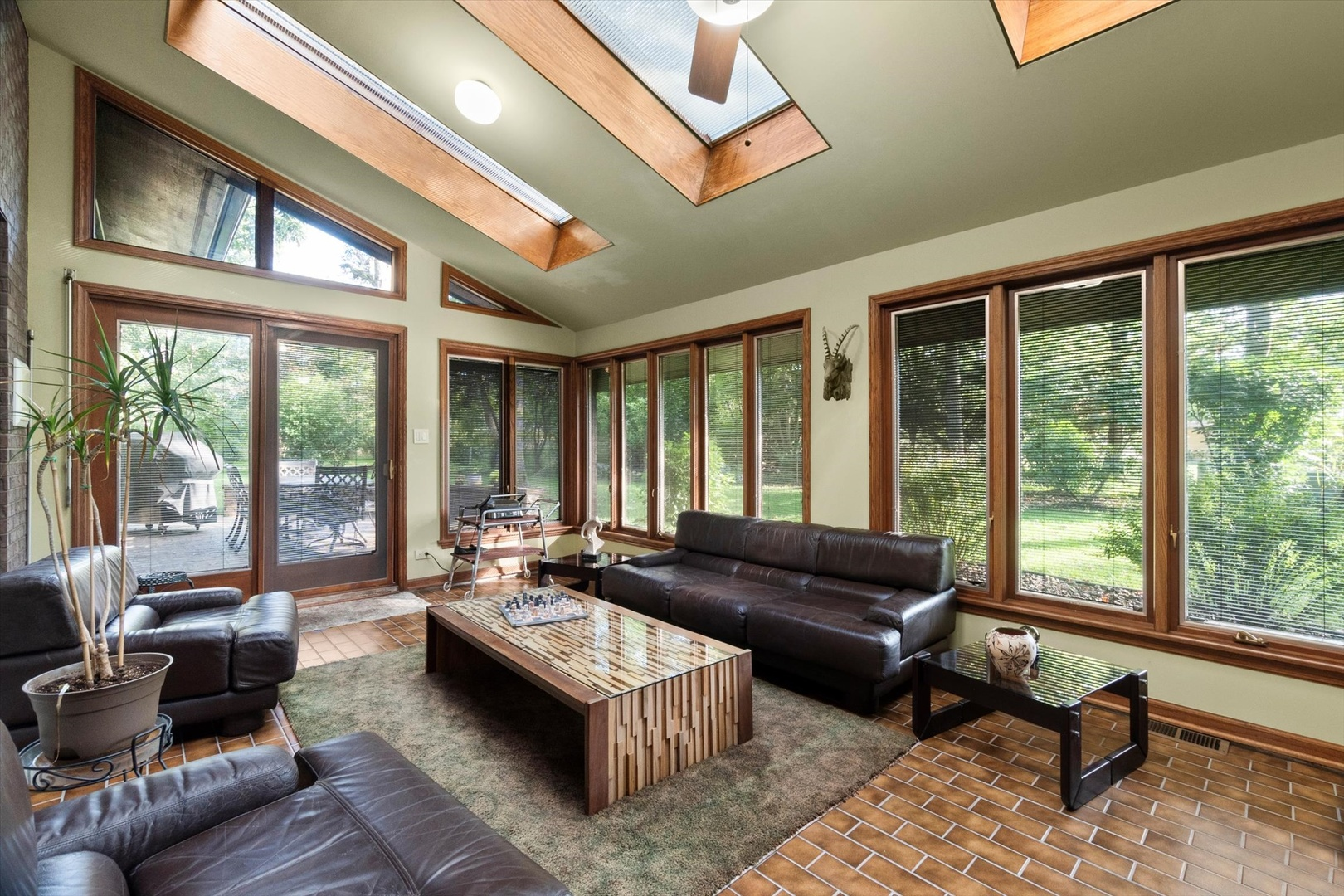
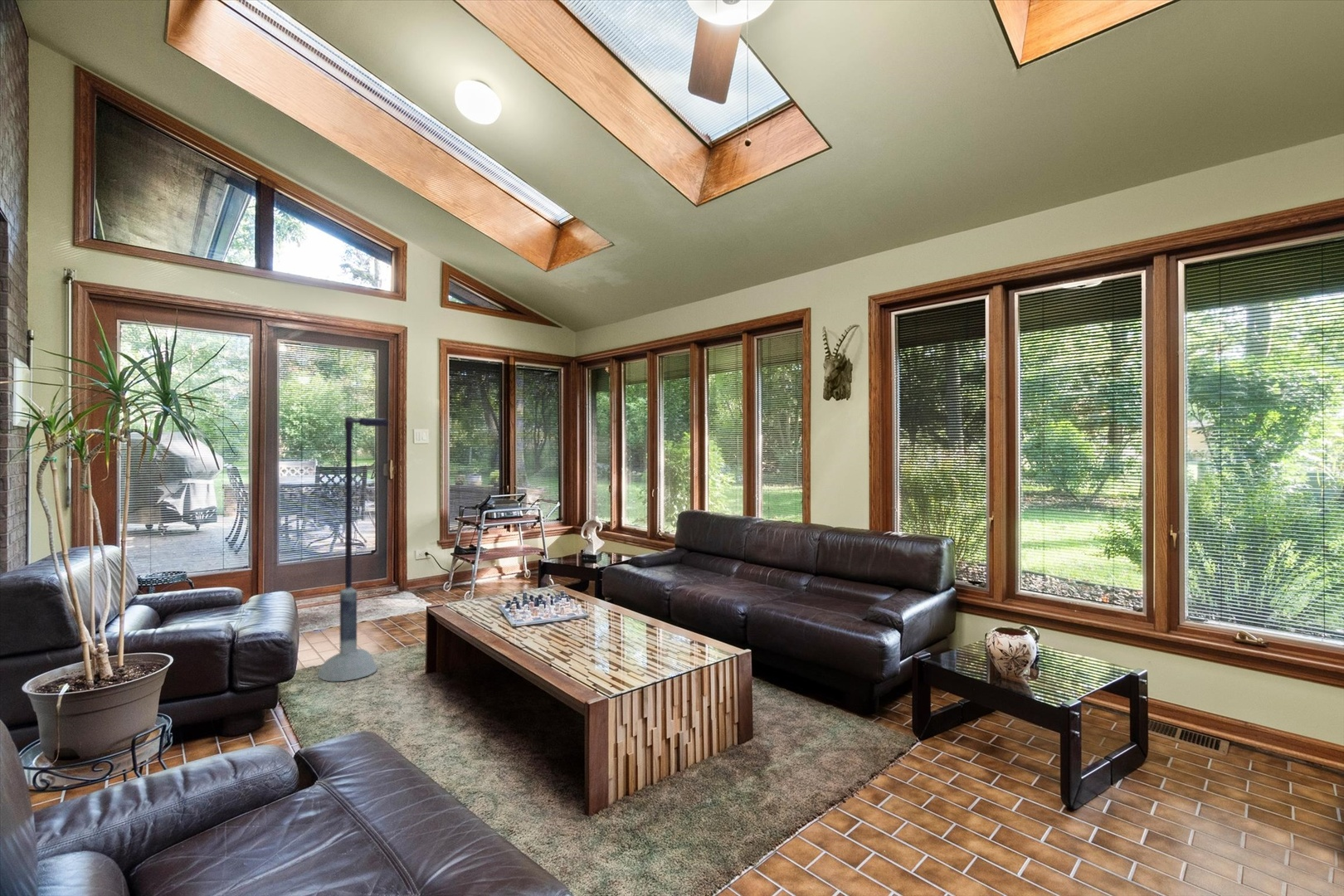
+ floor lamp [317,416,389,682]
